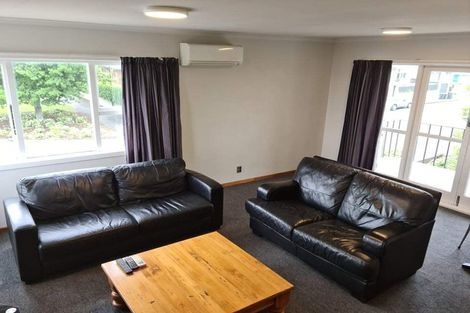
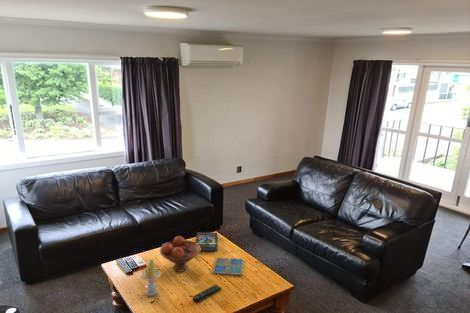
+ book [195,231,218,252]
+ remote control [192,284,222,303]
+ drink coaster [212,256,244,276]
+ fruit bowl [159,235,201,273]
+ candle [140,258,162,297]
